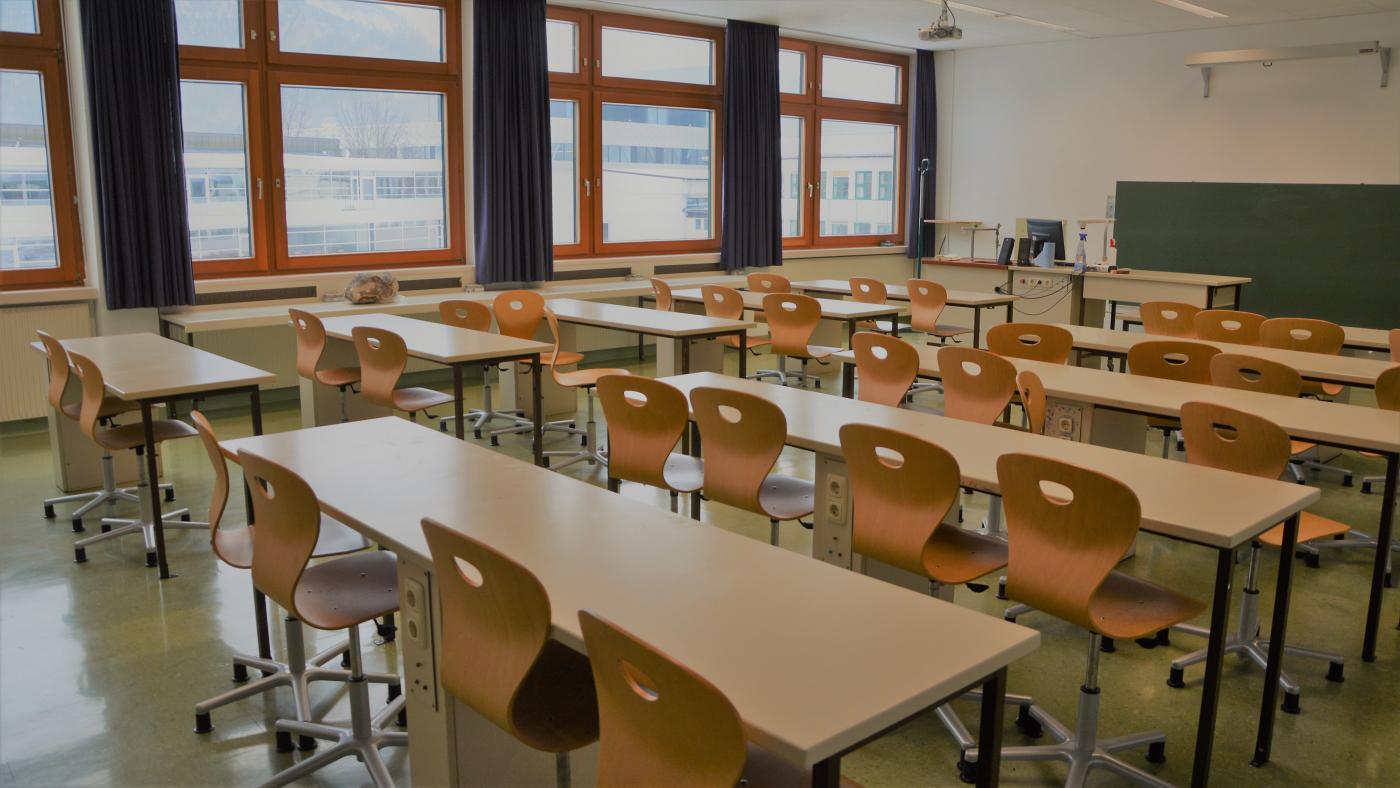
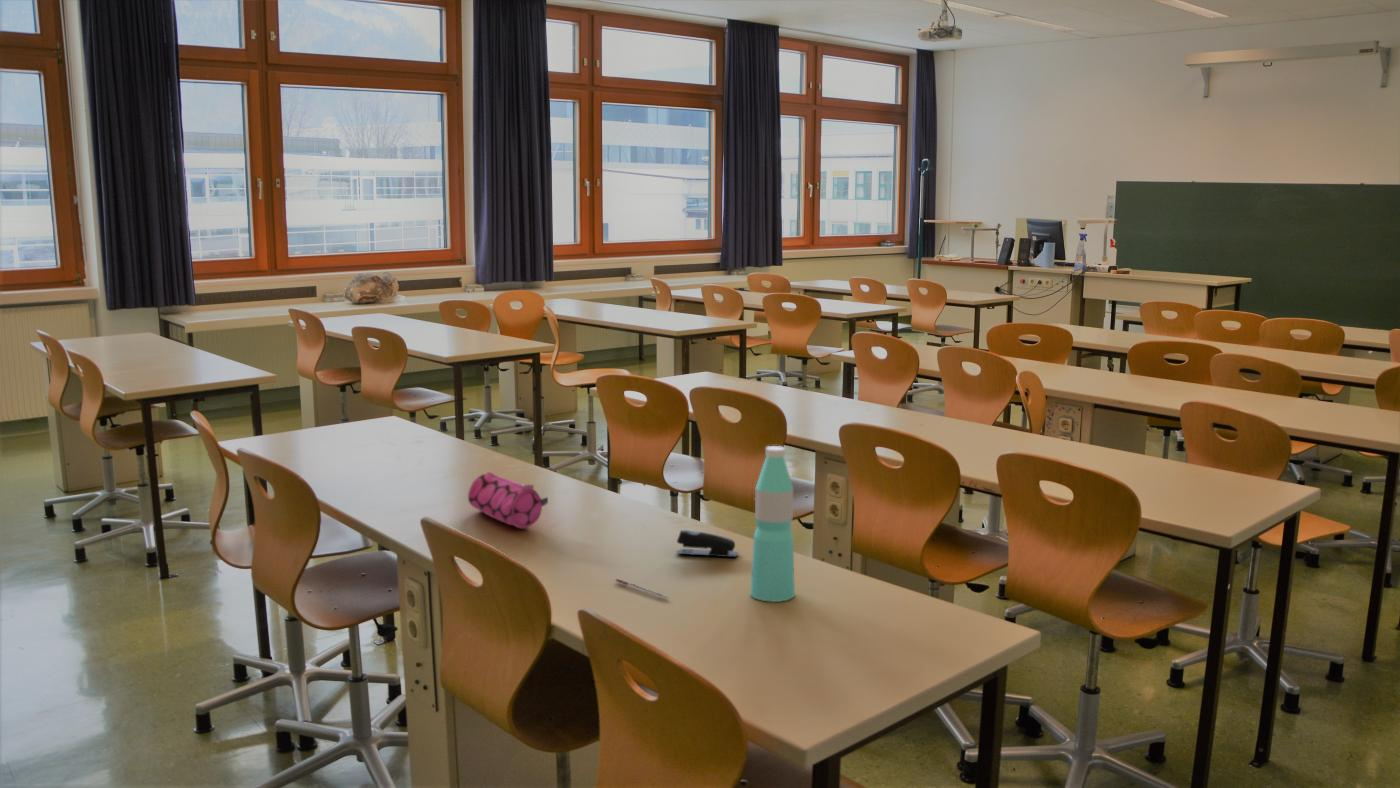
+ pencil case [467,471,549,530]
+ stapler [676,529,740,558]
+ pen [615,578,669,599]
+ water bottle [749,445,796,603]
